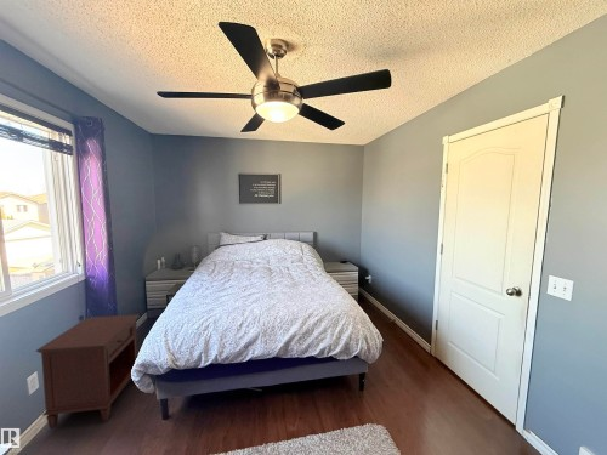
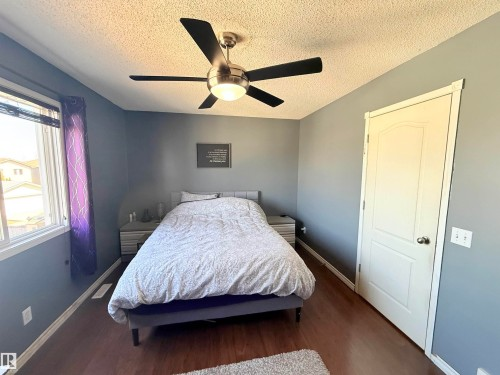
- nightstand [35,313,141,430]
